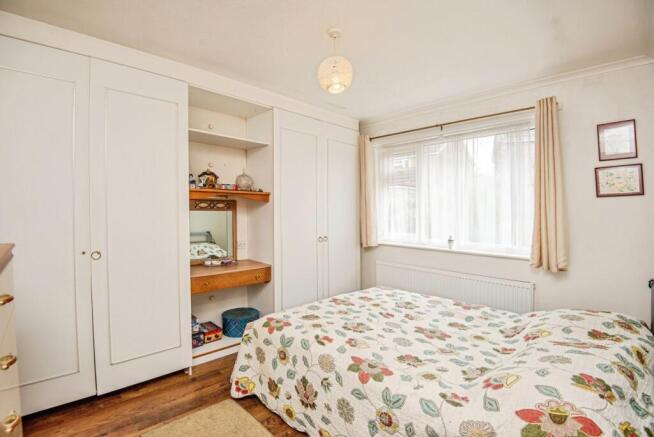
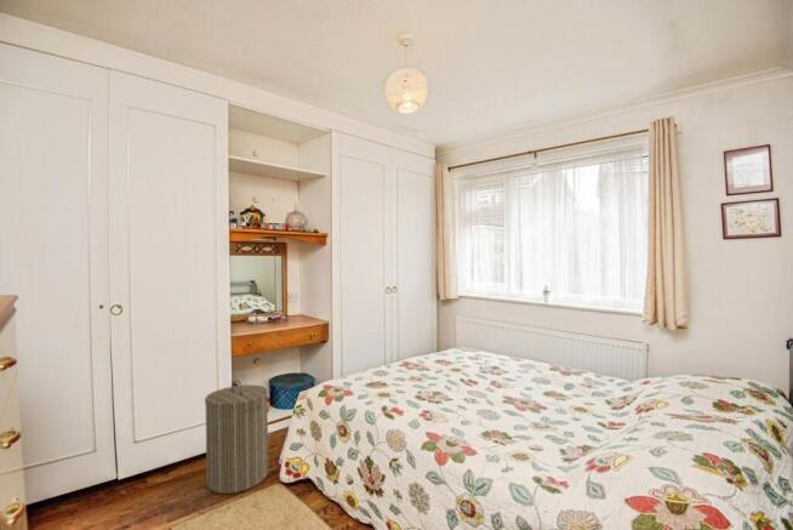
+ laundry hamper [204,378,269,495]
